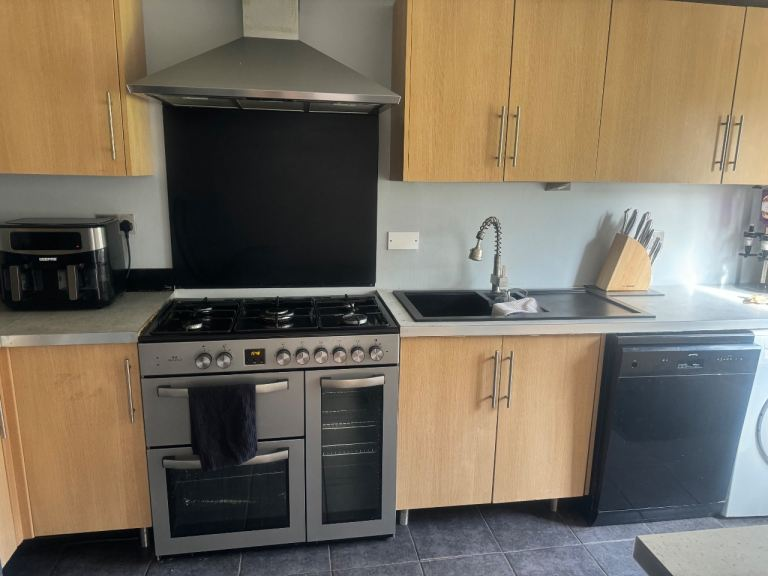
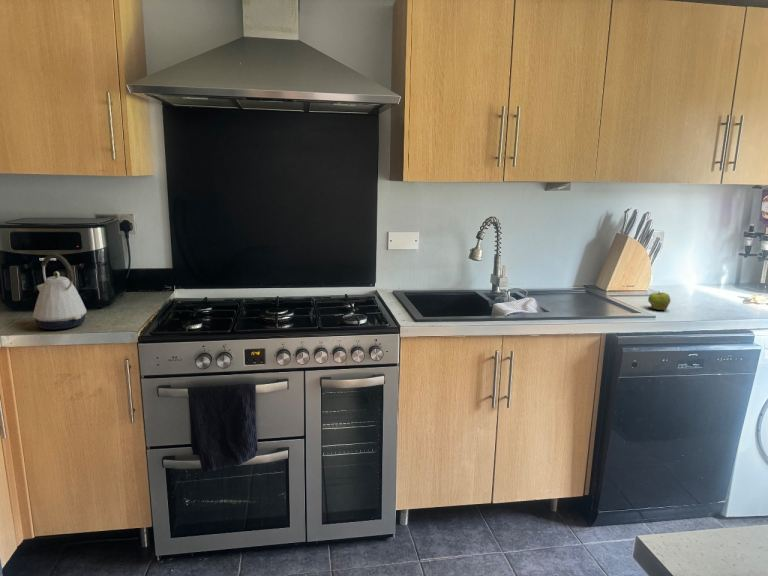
+ kettle [32,253,88,331]
+ apple [647,290,672,311]
